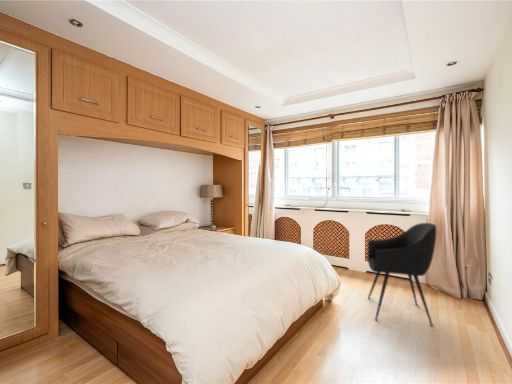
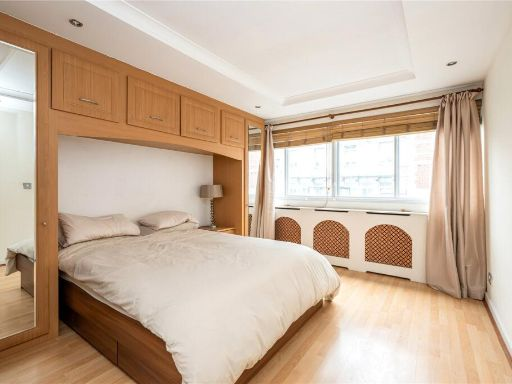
- armchair [367,222,438,327]
